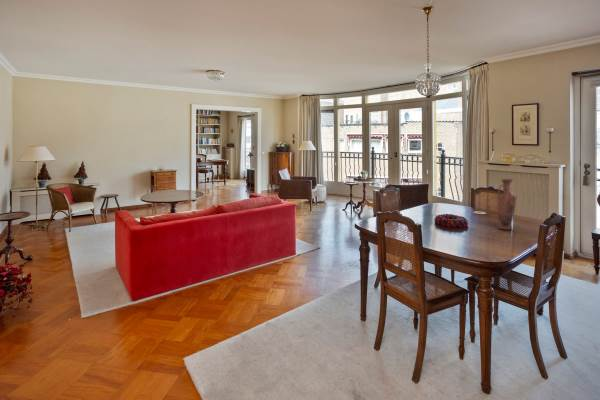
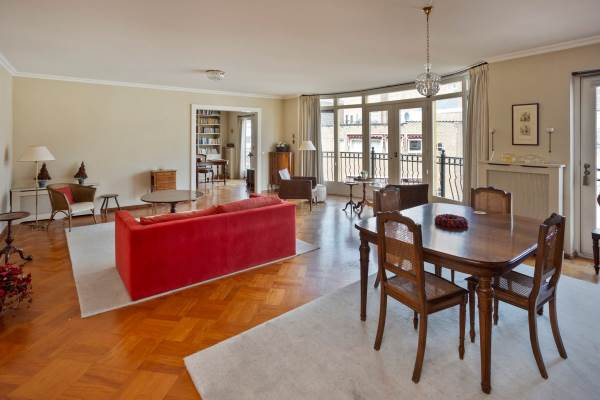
- vase [496,178,518,231]
